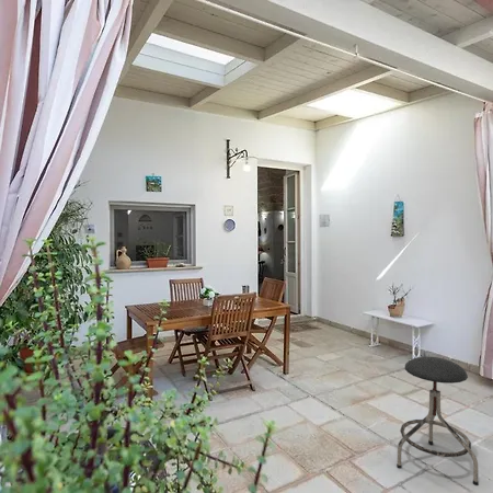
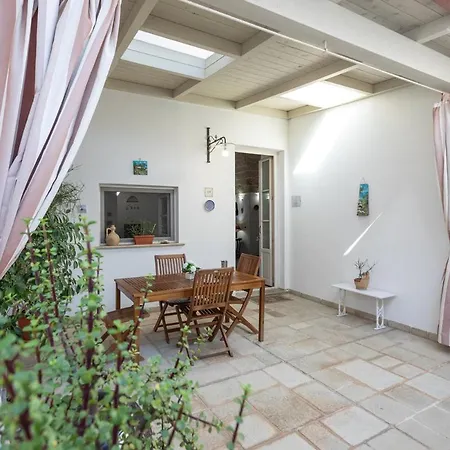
- stool [395,355,480,486]
